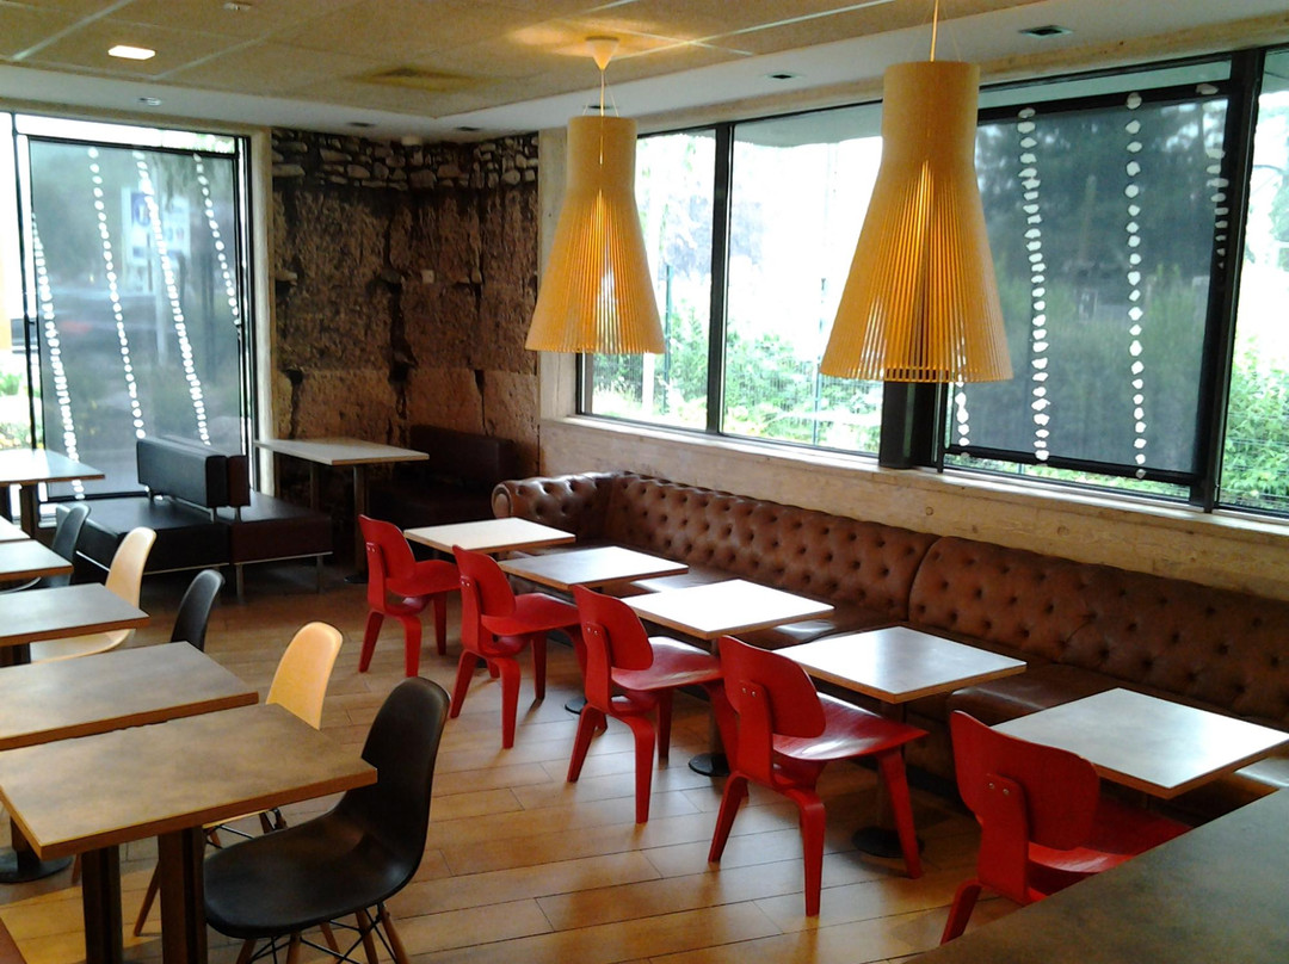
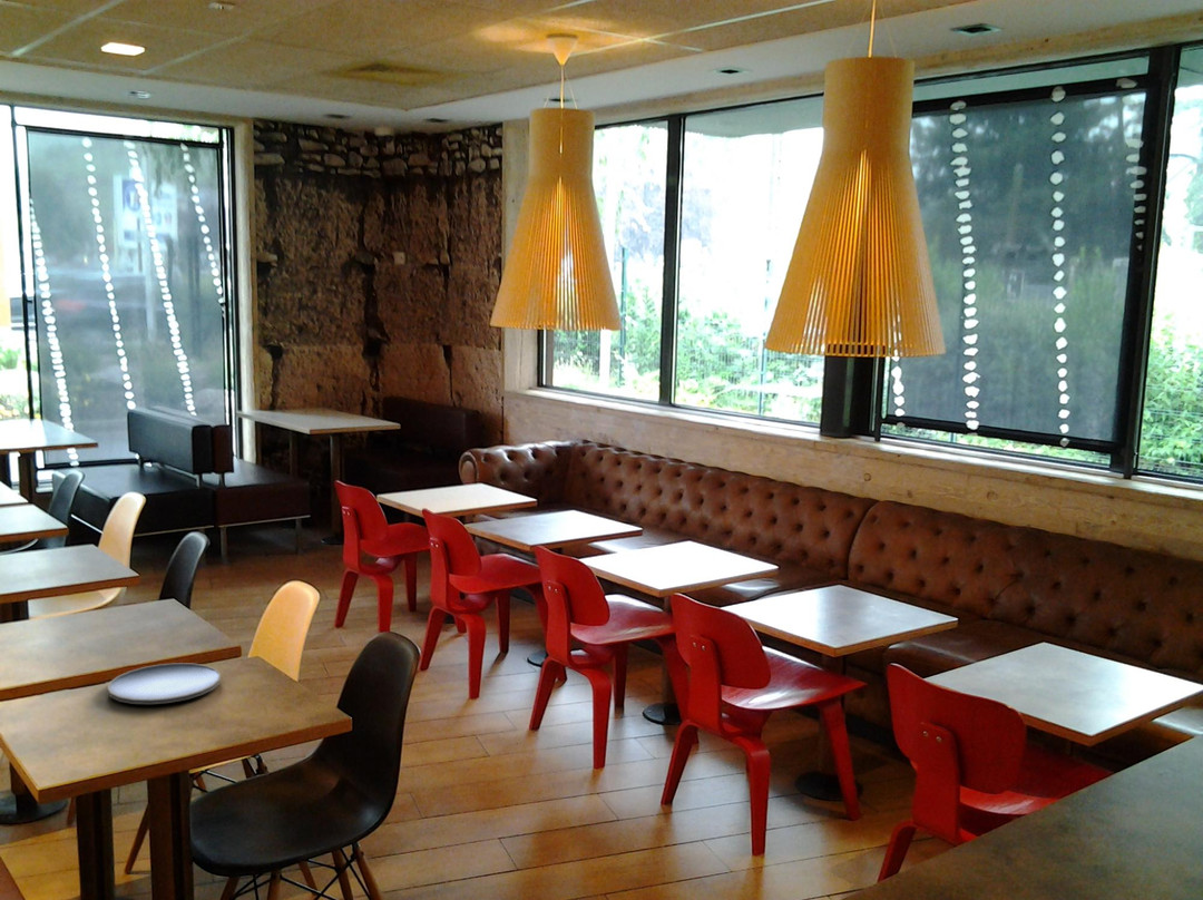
+ plate [106,662,222,705]
